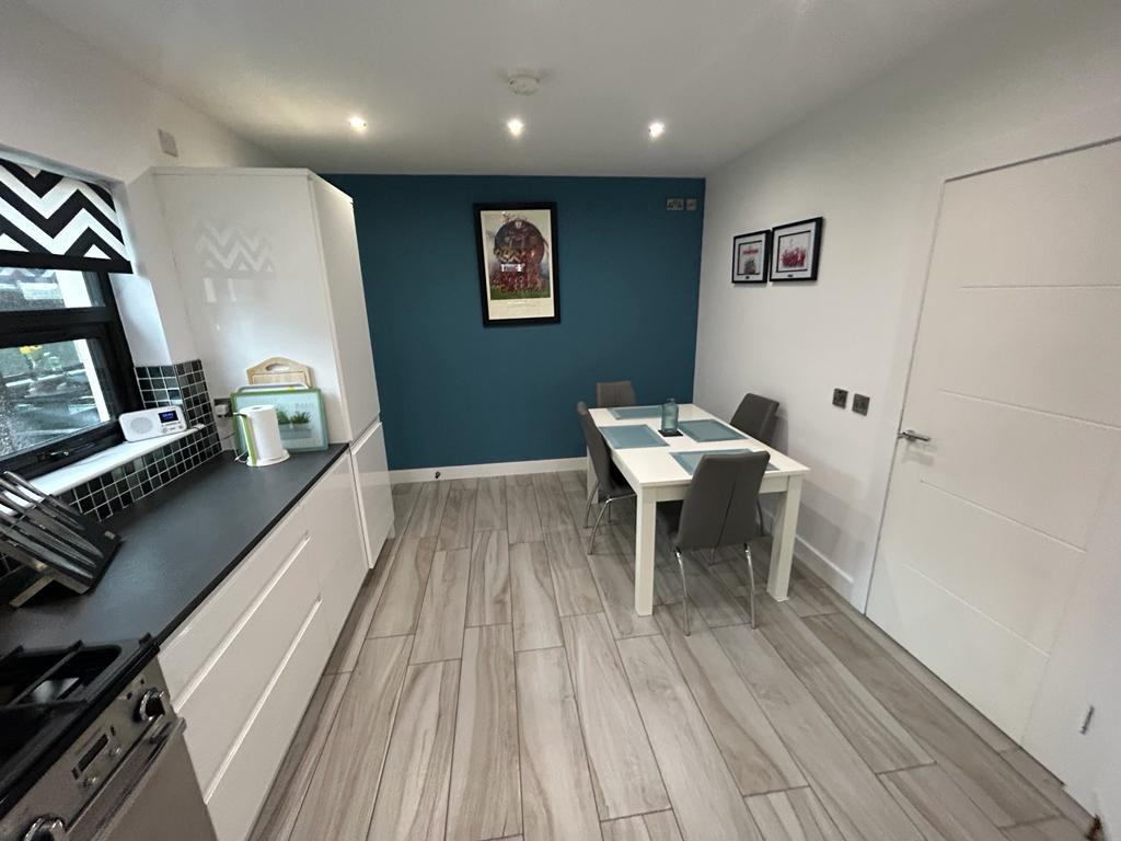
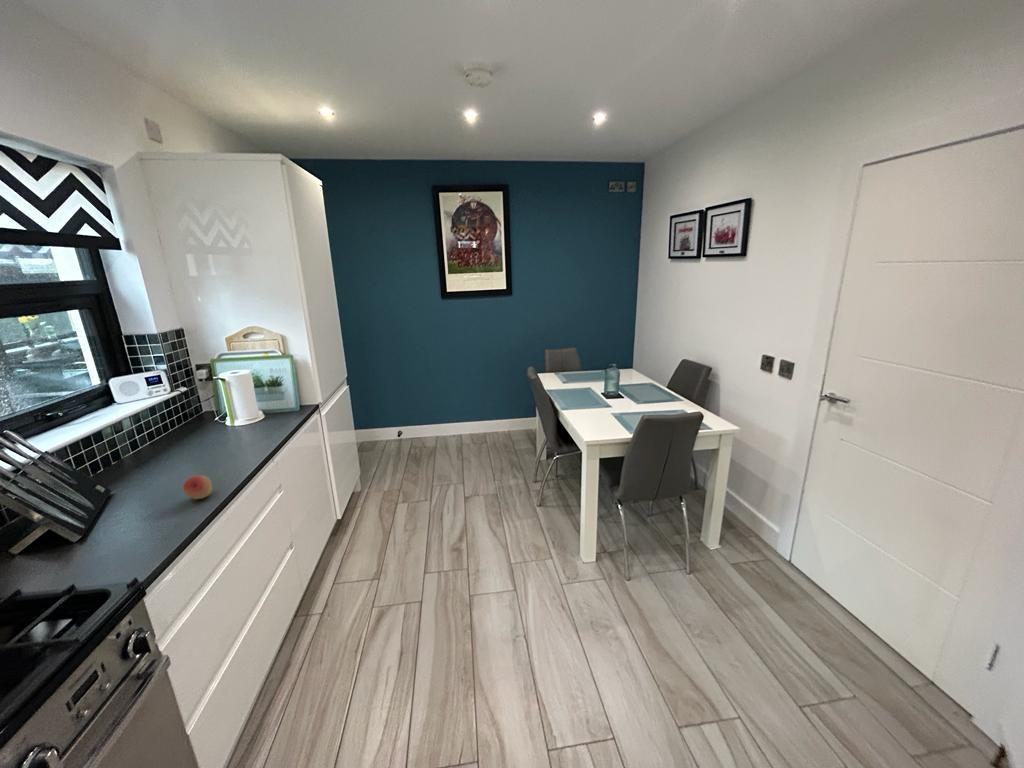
+ fruit [182,474,213,500]
